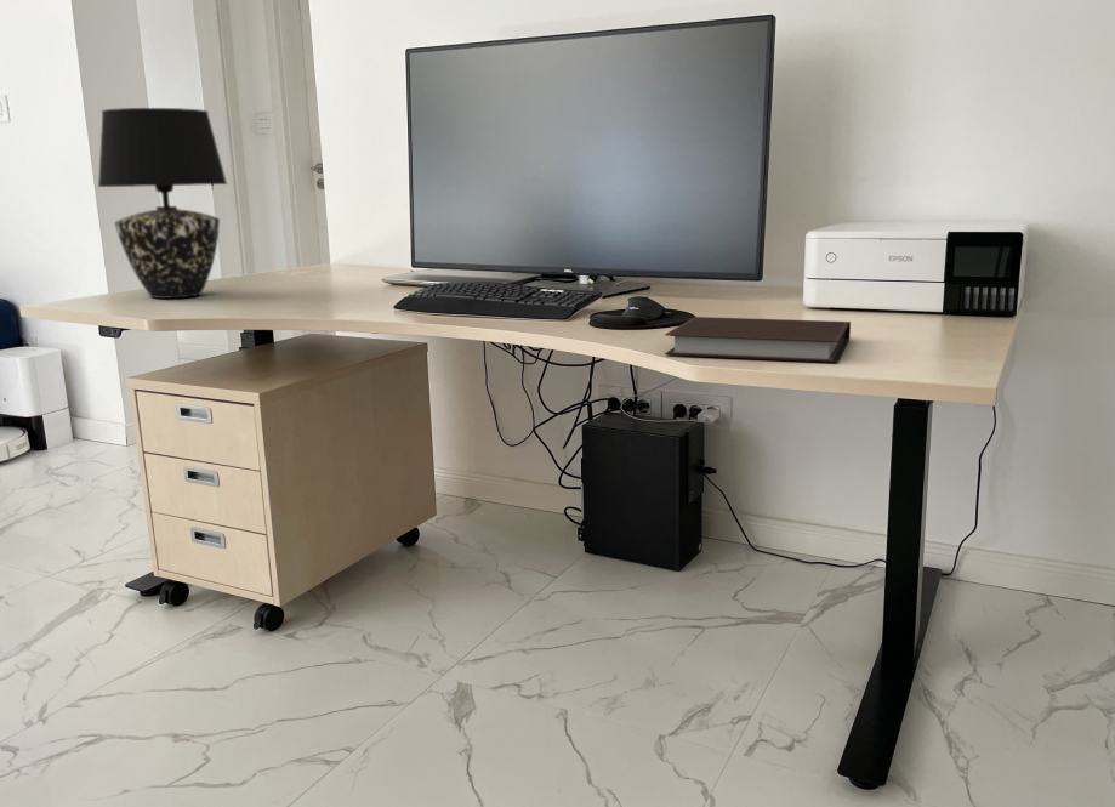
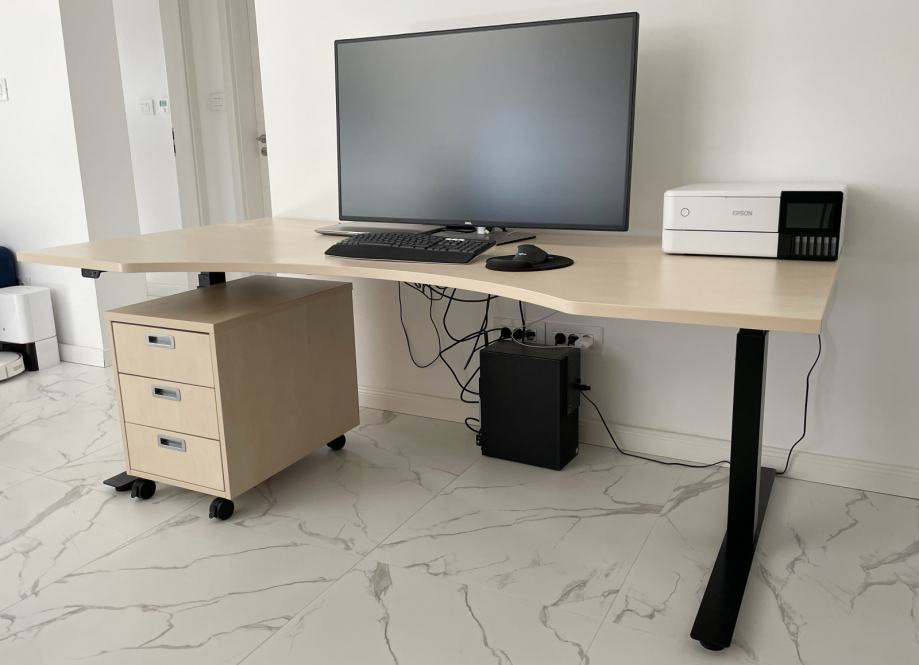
- table lamp [97,107,229,300]
- notebook [664,316,852,364]
